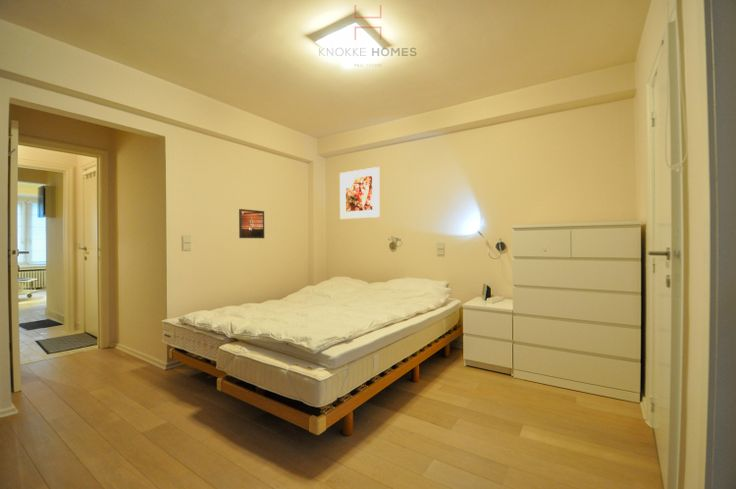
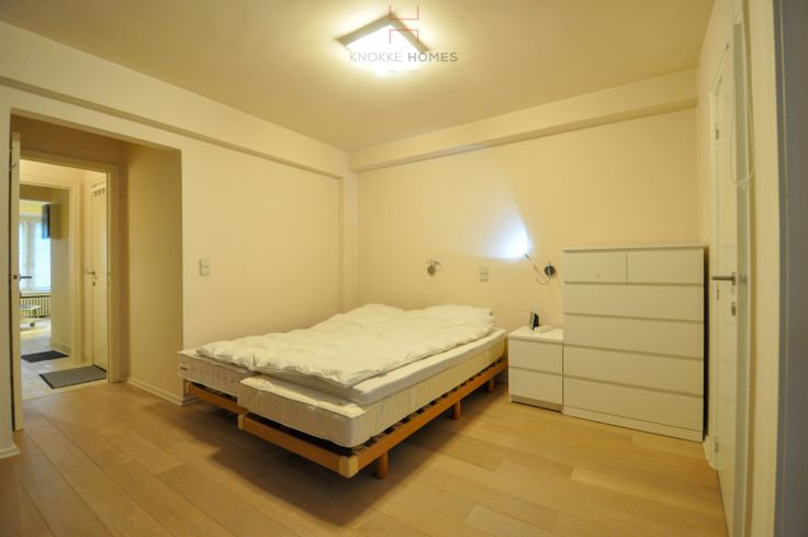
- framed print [339,166,381,220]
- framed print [238,208,265,239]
